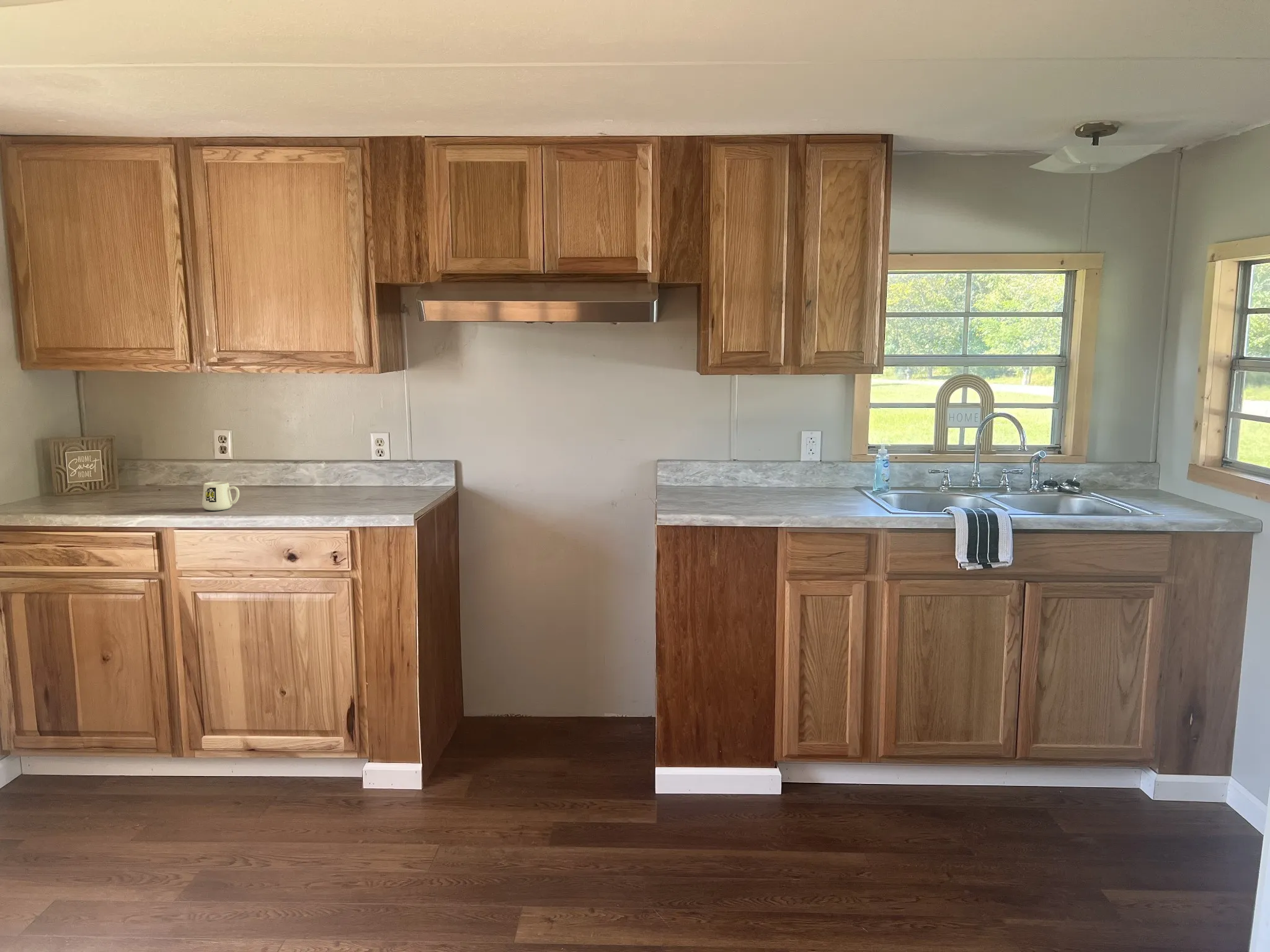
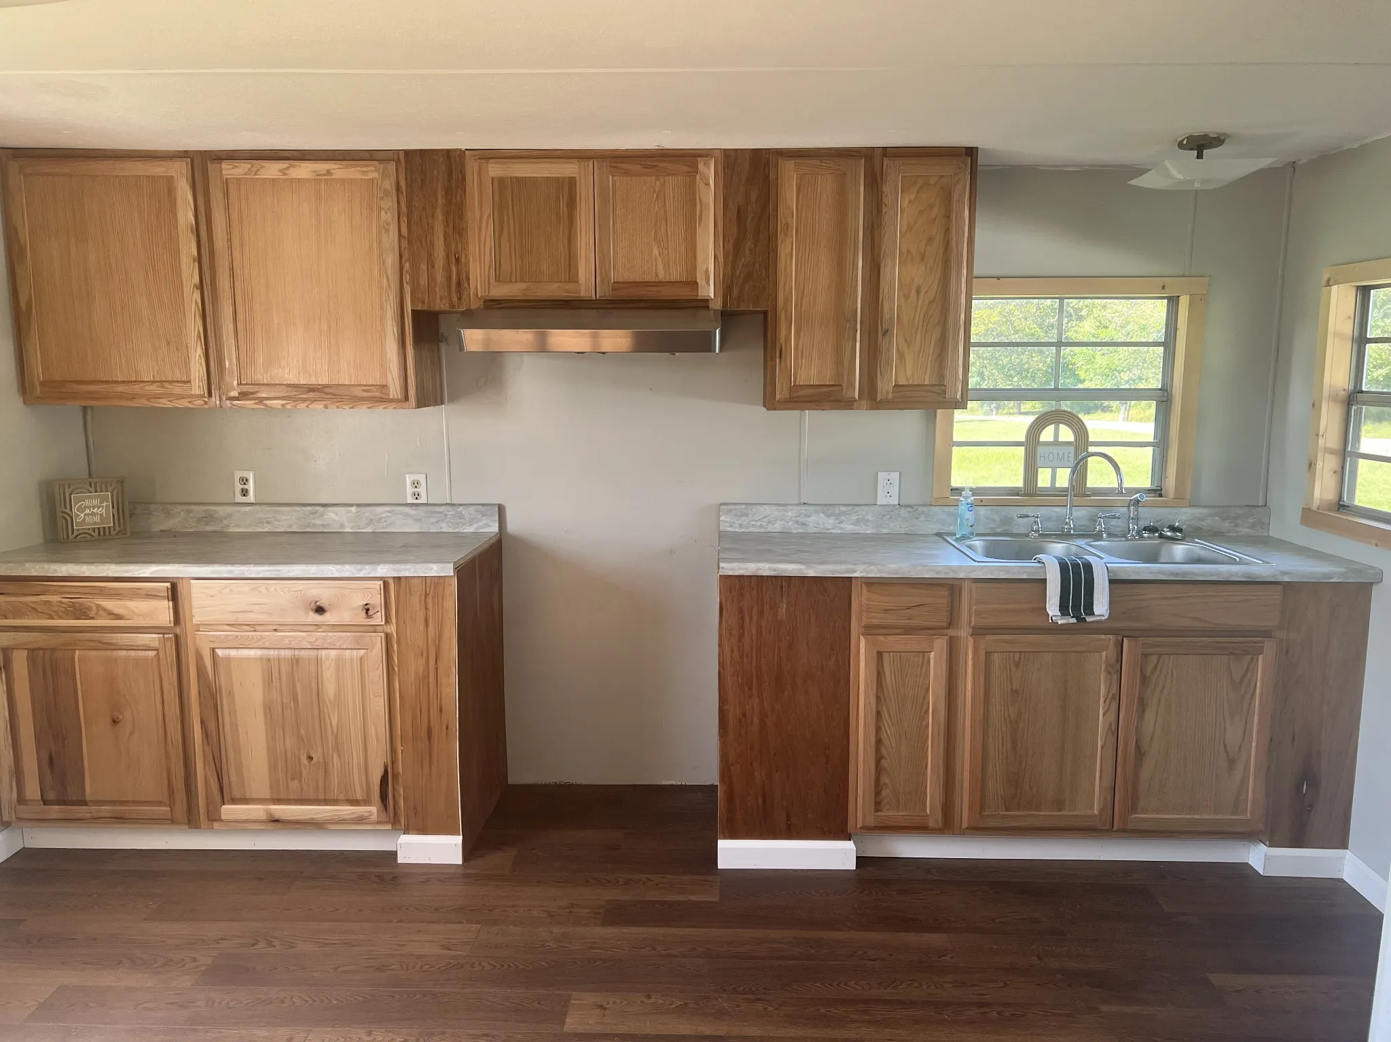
- mug [202,481,240,511]
